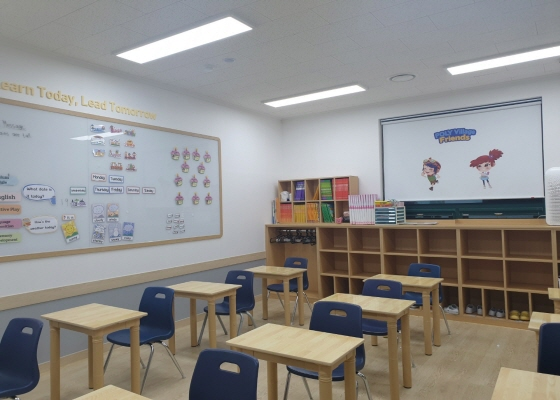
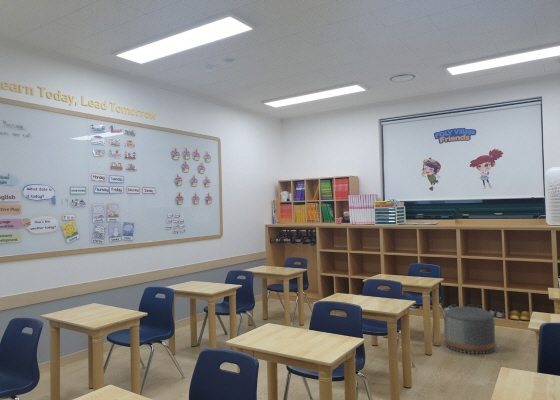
+ pouf [443,306,496,355]
